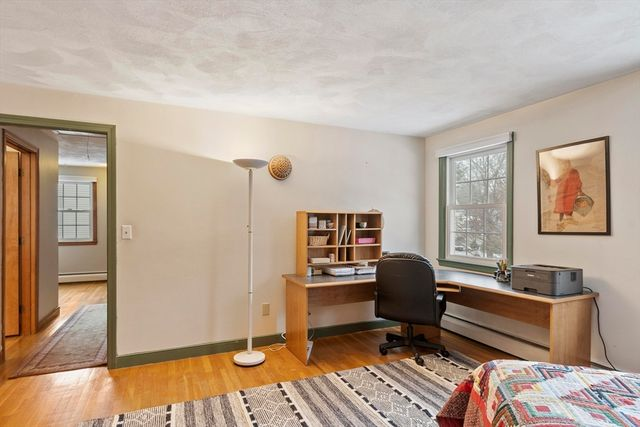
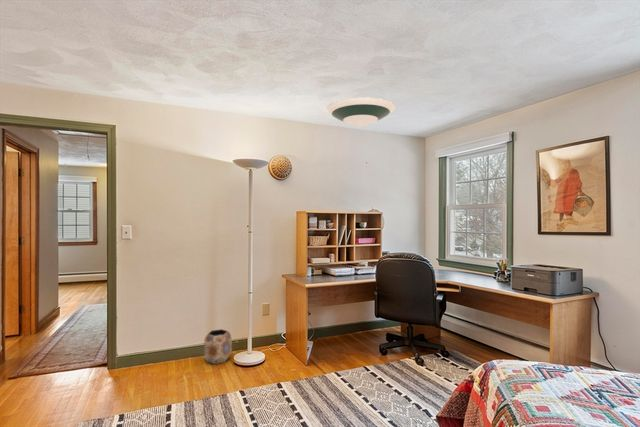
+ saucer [326,96,396,128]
+ planter [203,328,233,365]
